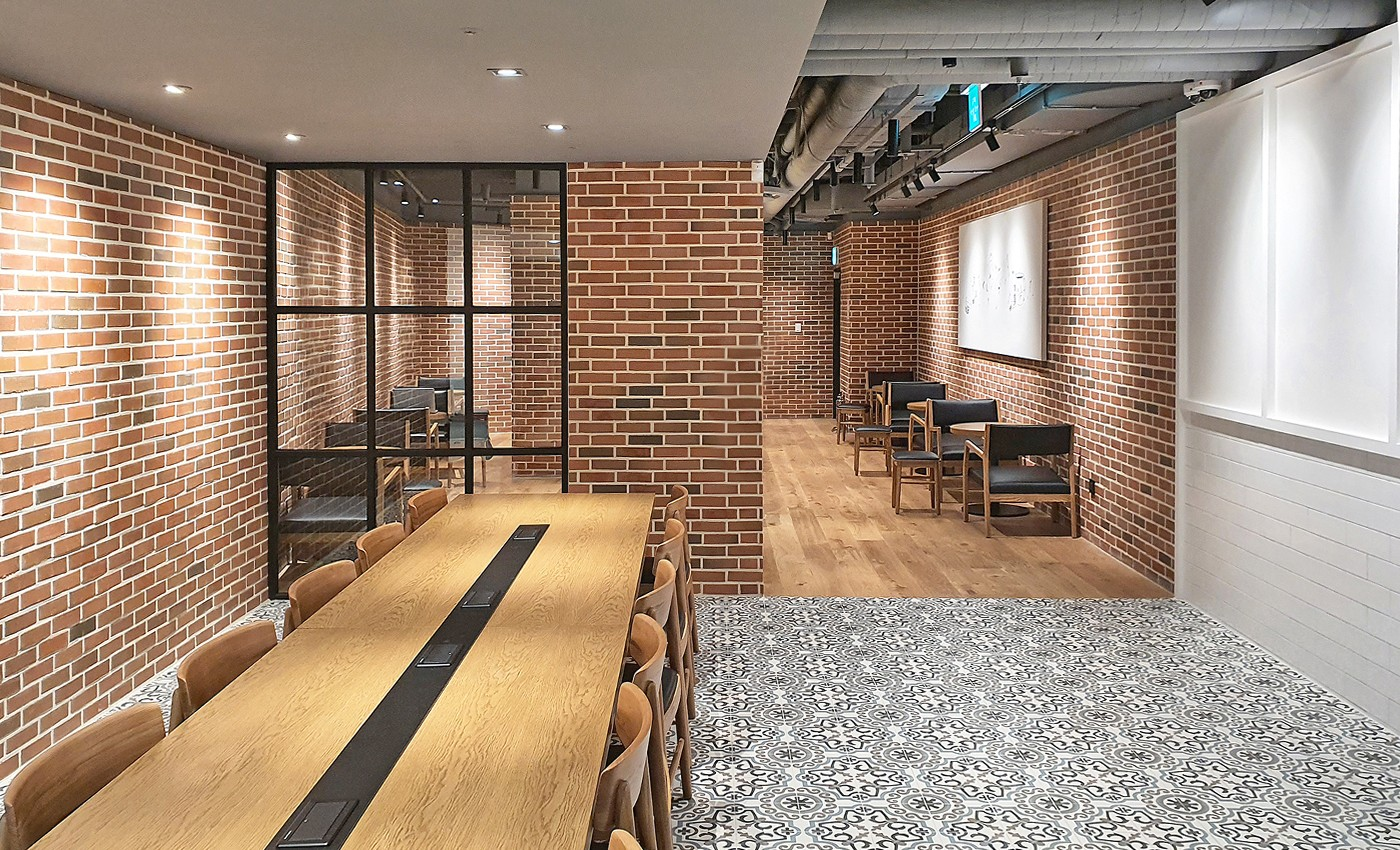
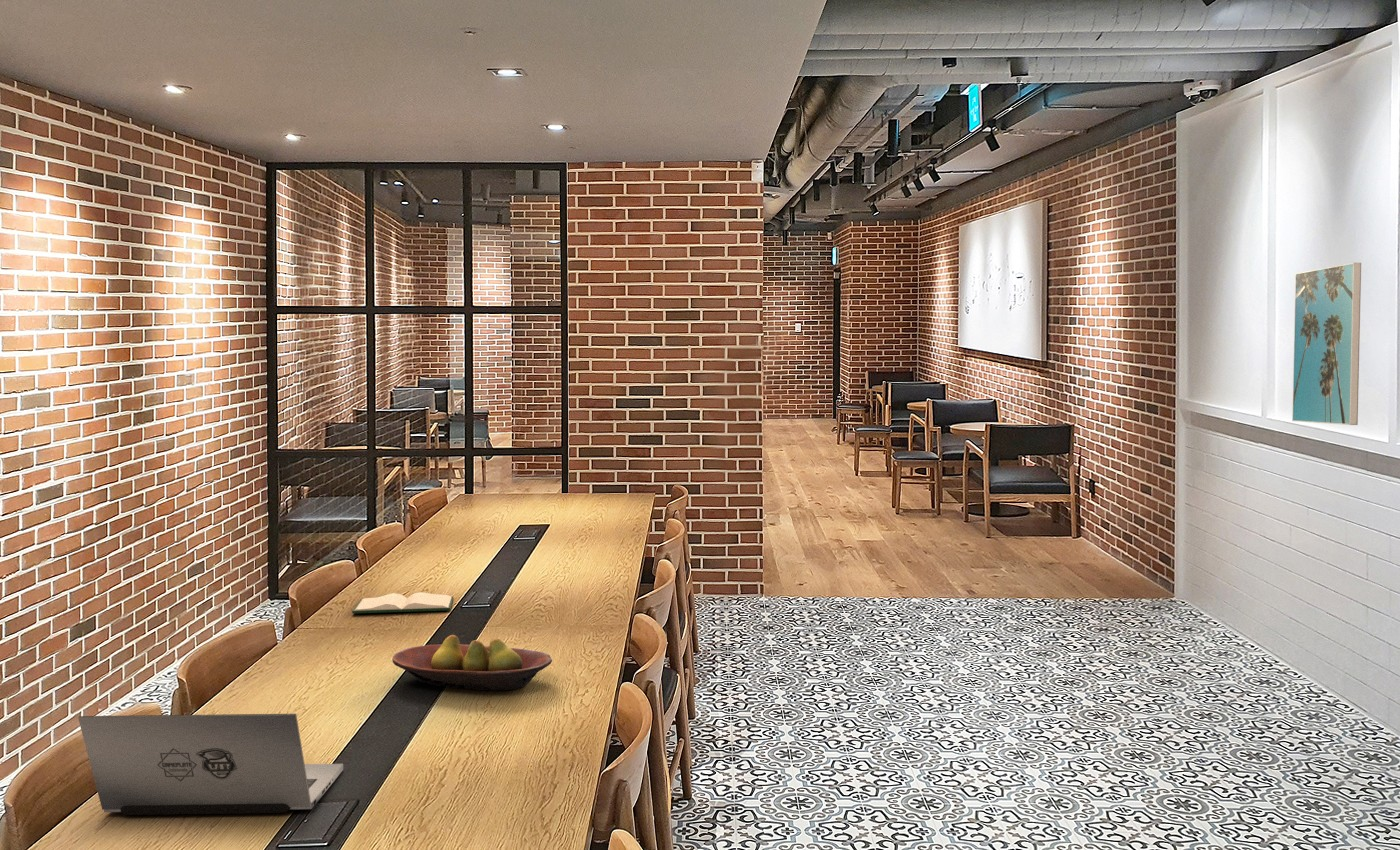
+ hardback book [351,591,455,614]
+ laptop [77,713,344,816]
+ fruit bowl [391,634,553,691]
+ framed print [1291,262,1362,426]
